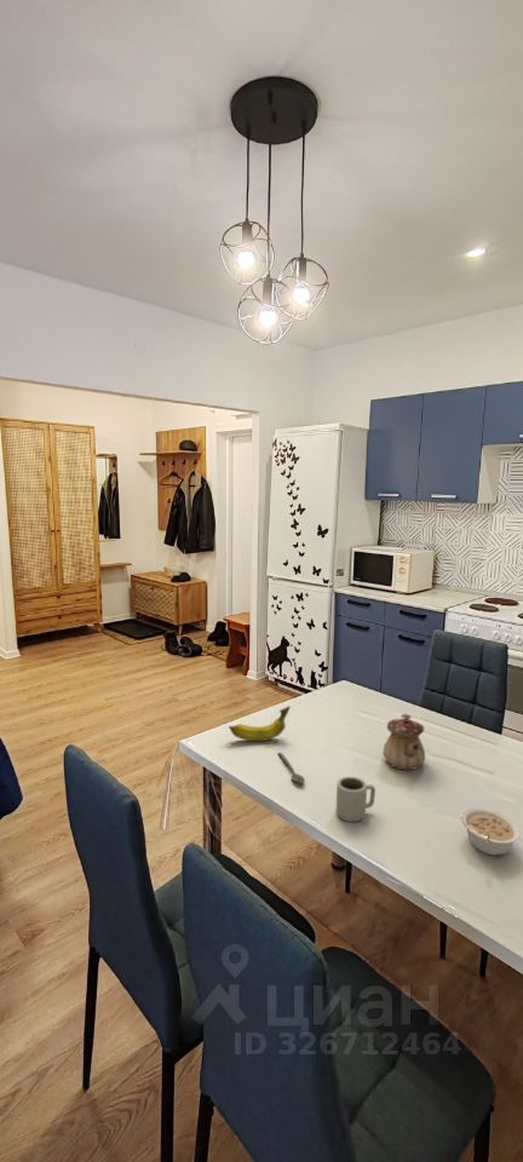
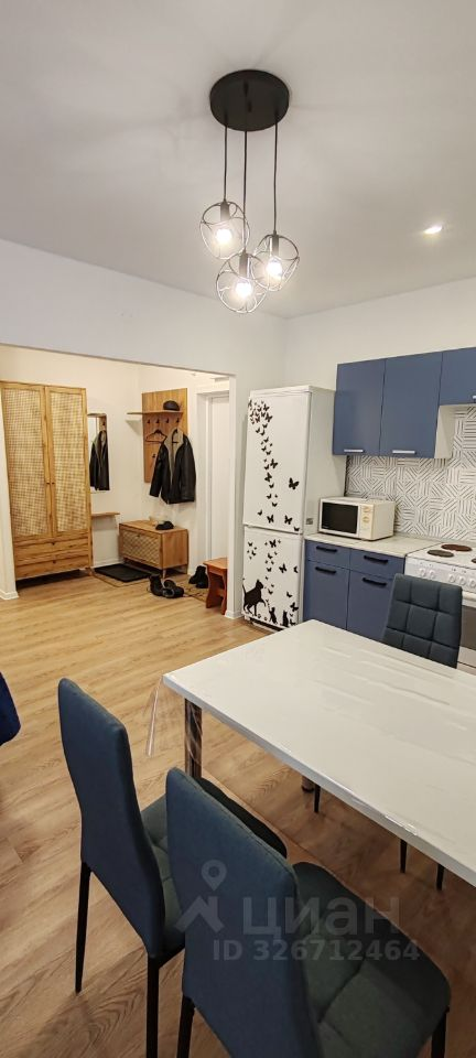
- legume [460,806,522,857]
- teapot [383,713,426,771]
- spoon [276,752,306,784]
- cup [335,776,377,823]
- fruit [228,706,291,742]
